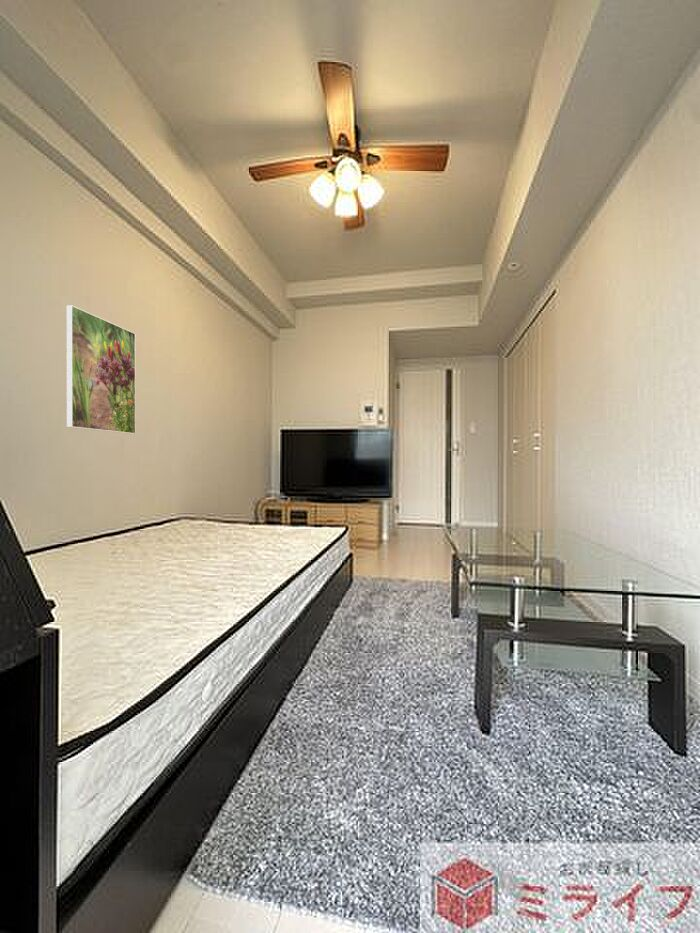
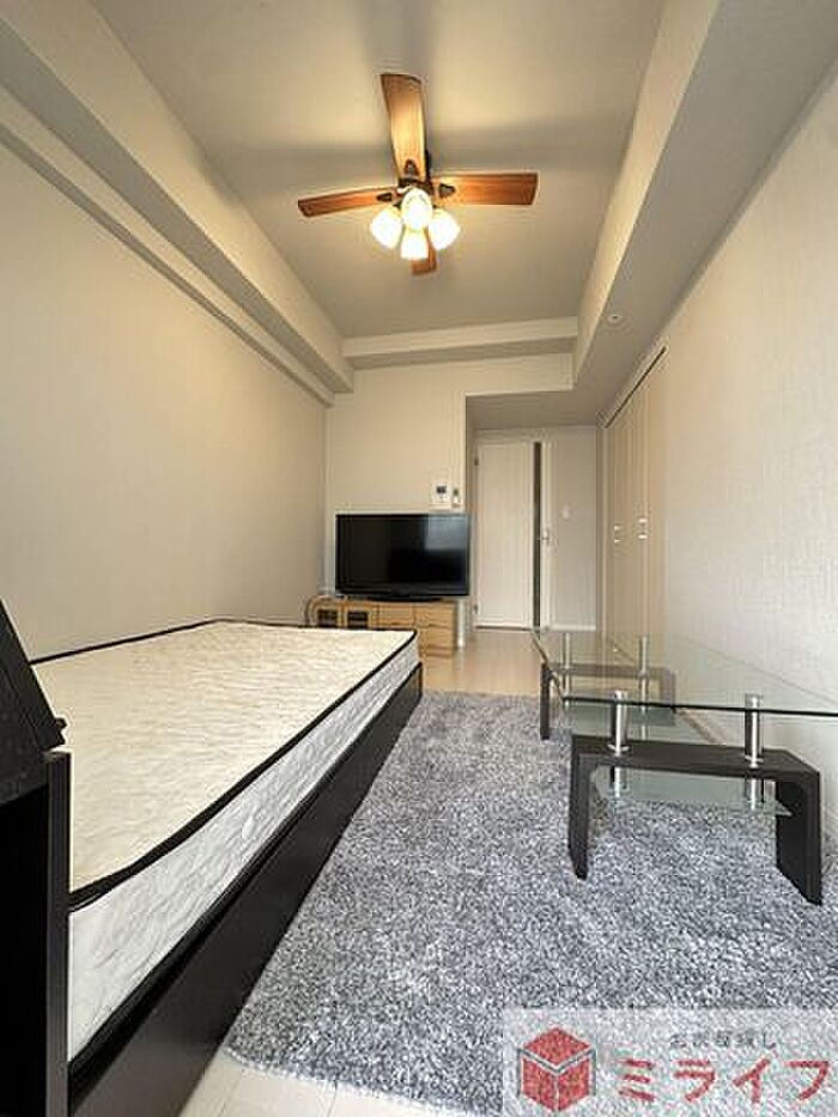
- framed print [65,304,137,435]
